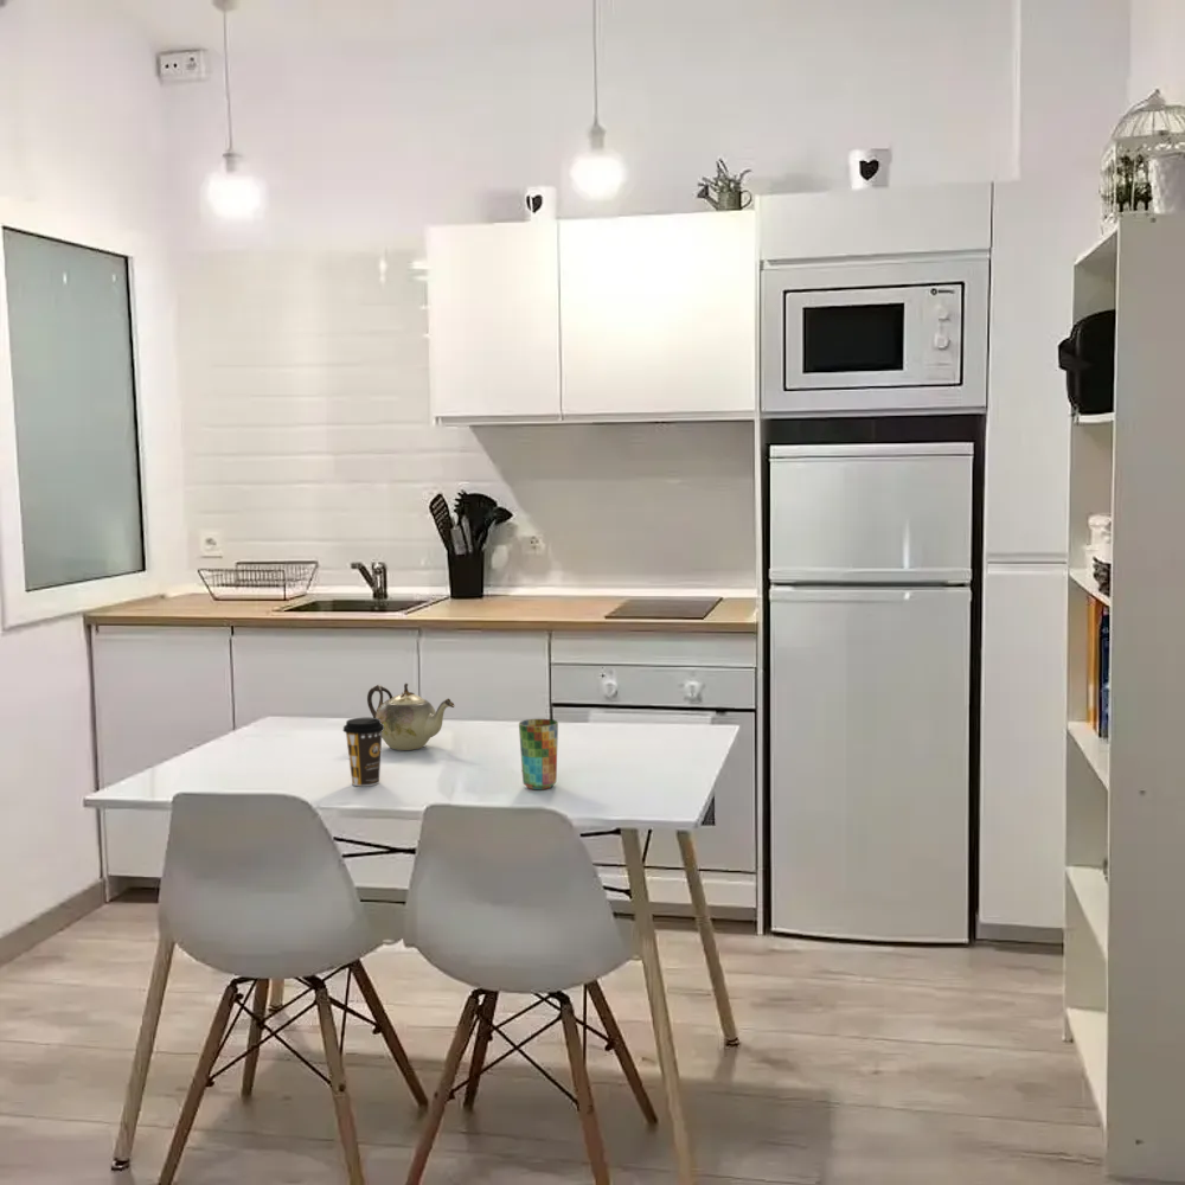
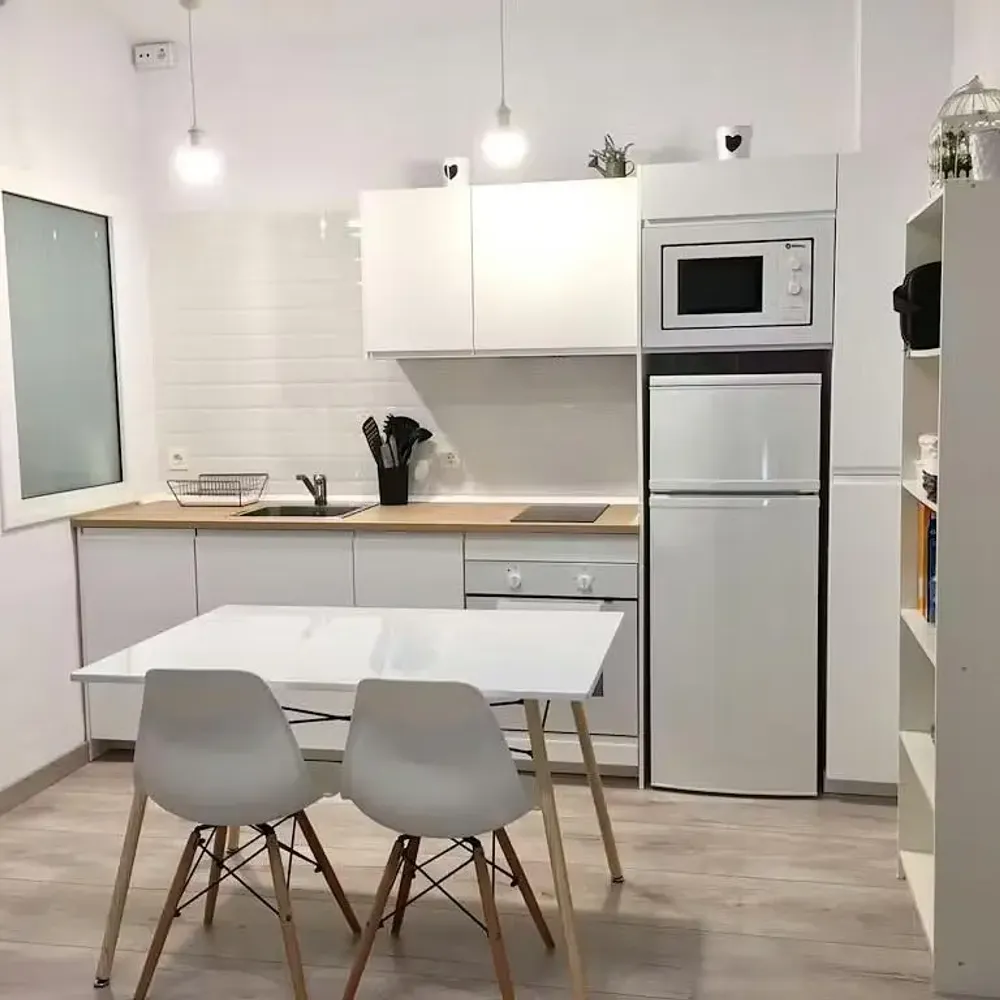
- coffee cup [341,717,384,787]
- teapot [366,681,456,751]
- cup [518,718,559,790]
